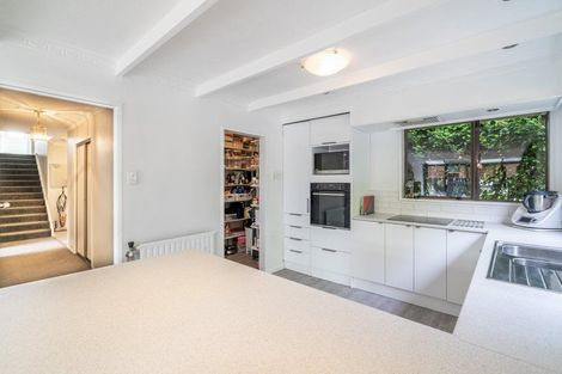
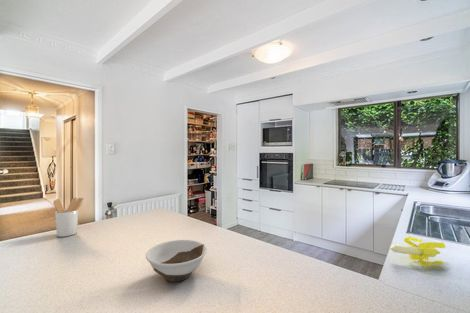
+ banana [389,236,447,268]
+ utensil holder [52,197,84,238]
+ bowl [145,239,208,283]
